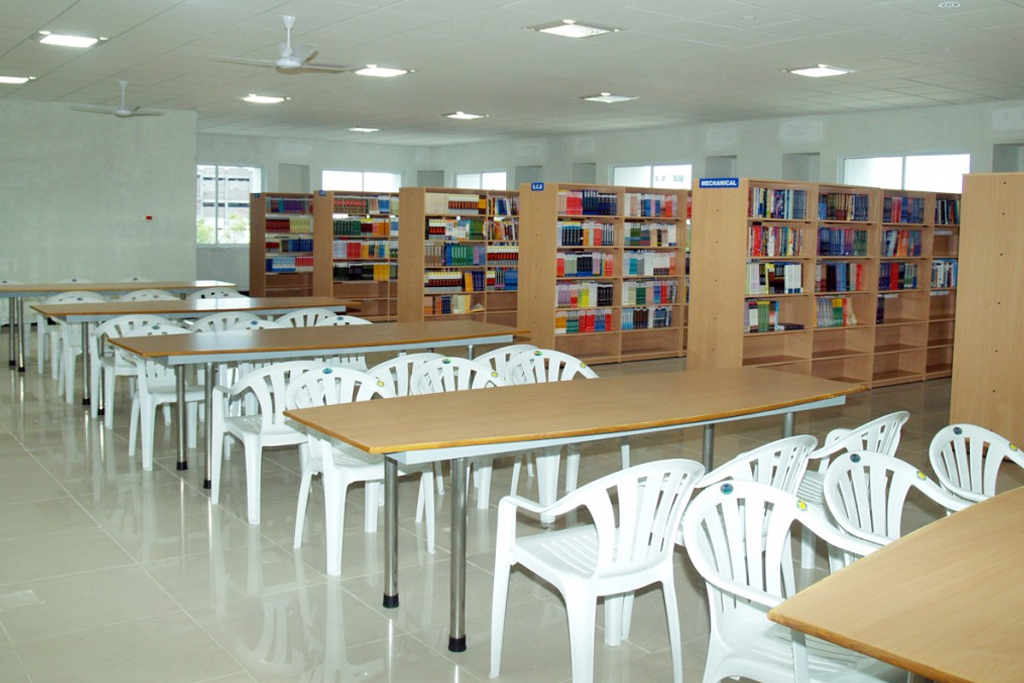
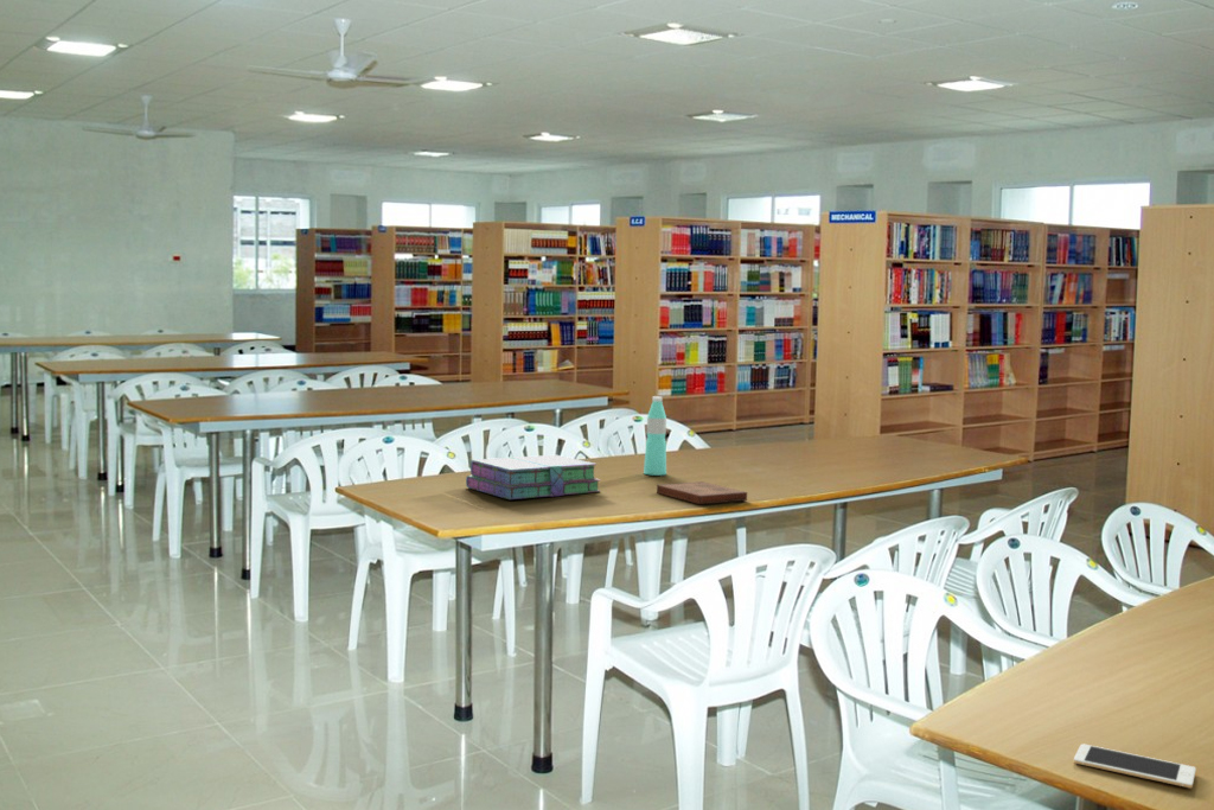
+ book [656,480,748,505]
+ cell phone [1073,742,1197,789]
+ stack of books [465,454,601,500]
+ water bottle [643,395,667,477]
